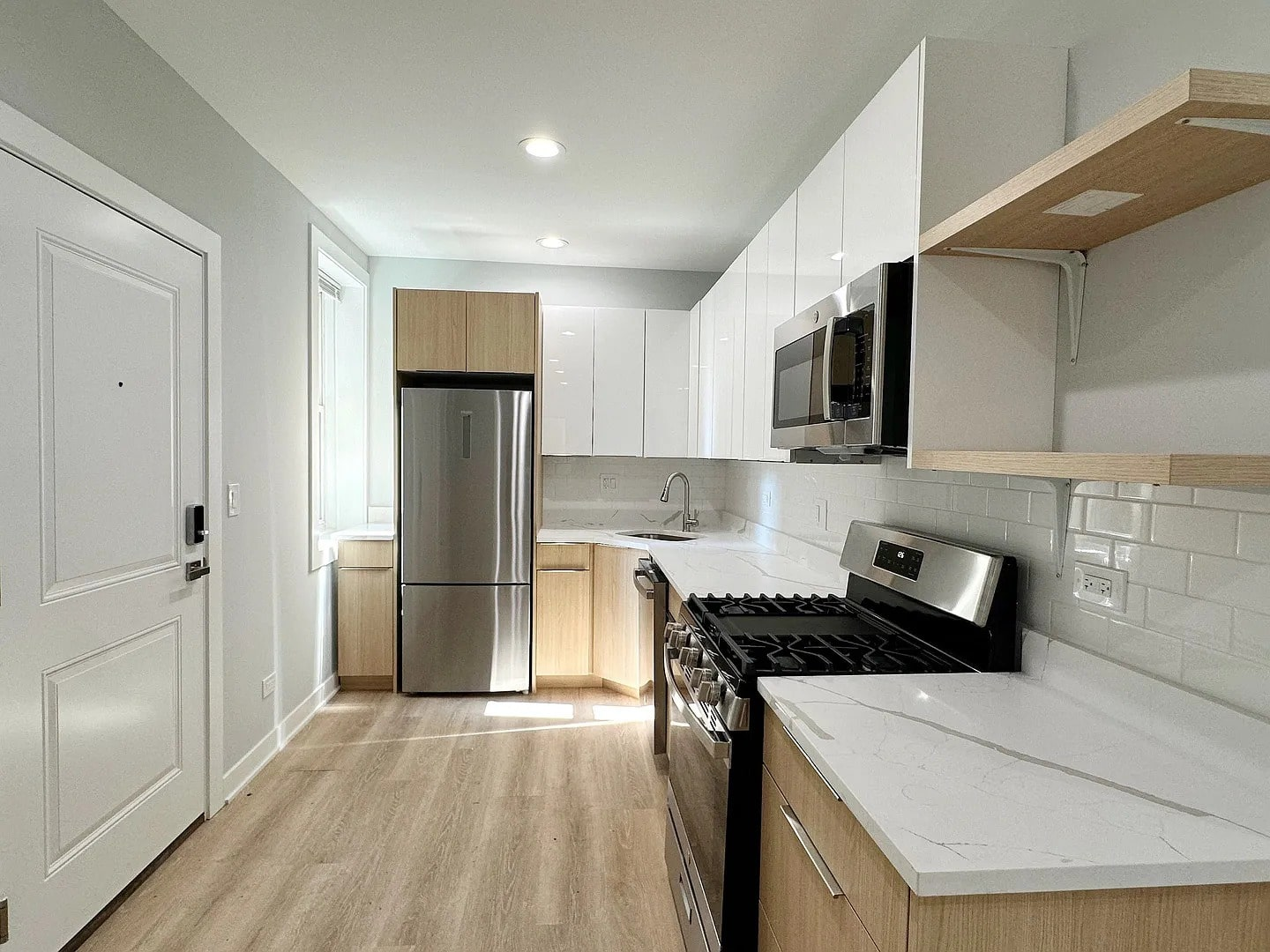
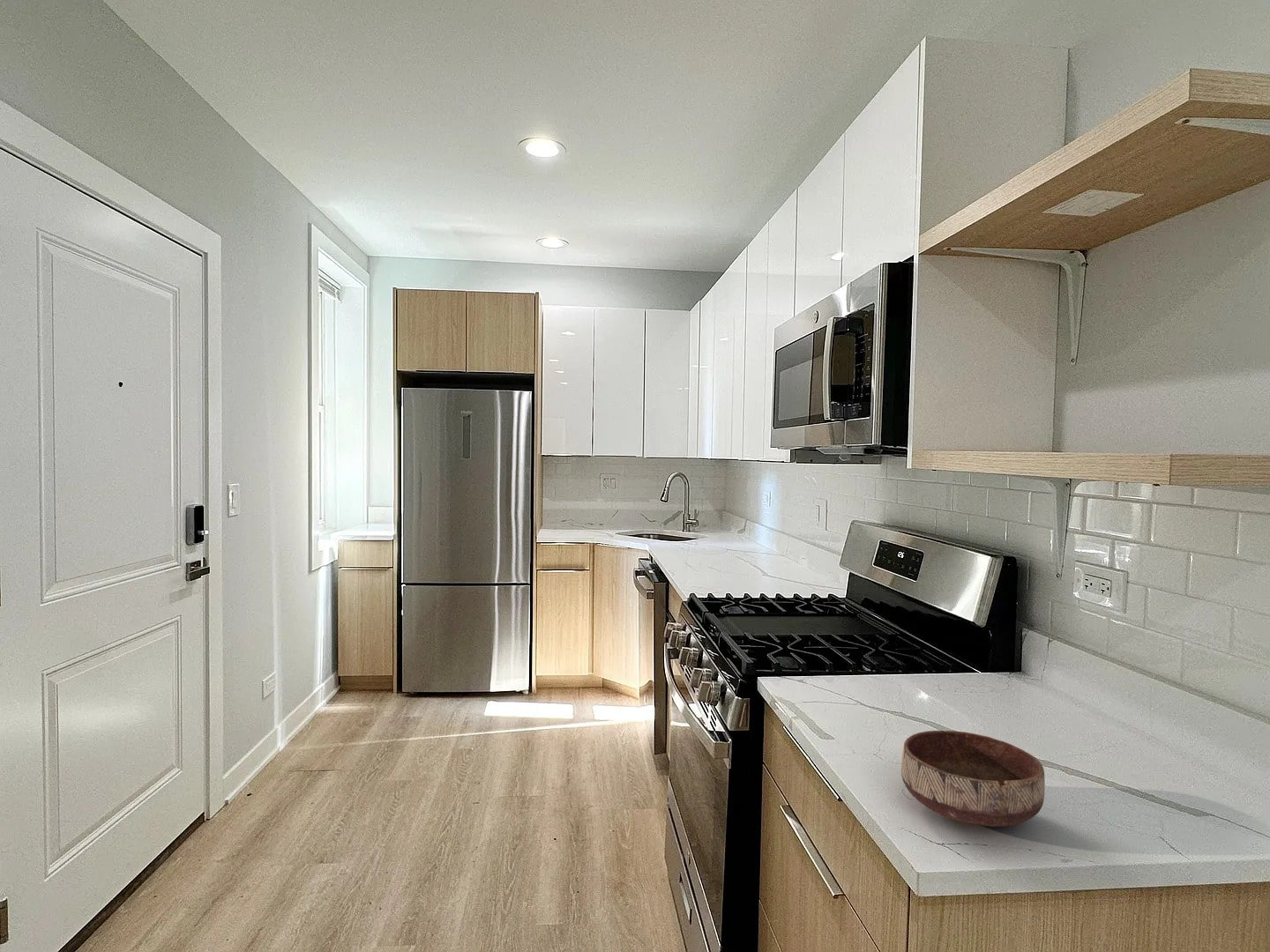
+ bowl [900,730,1046,828]
